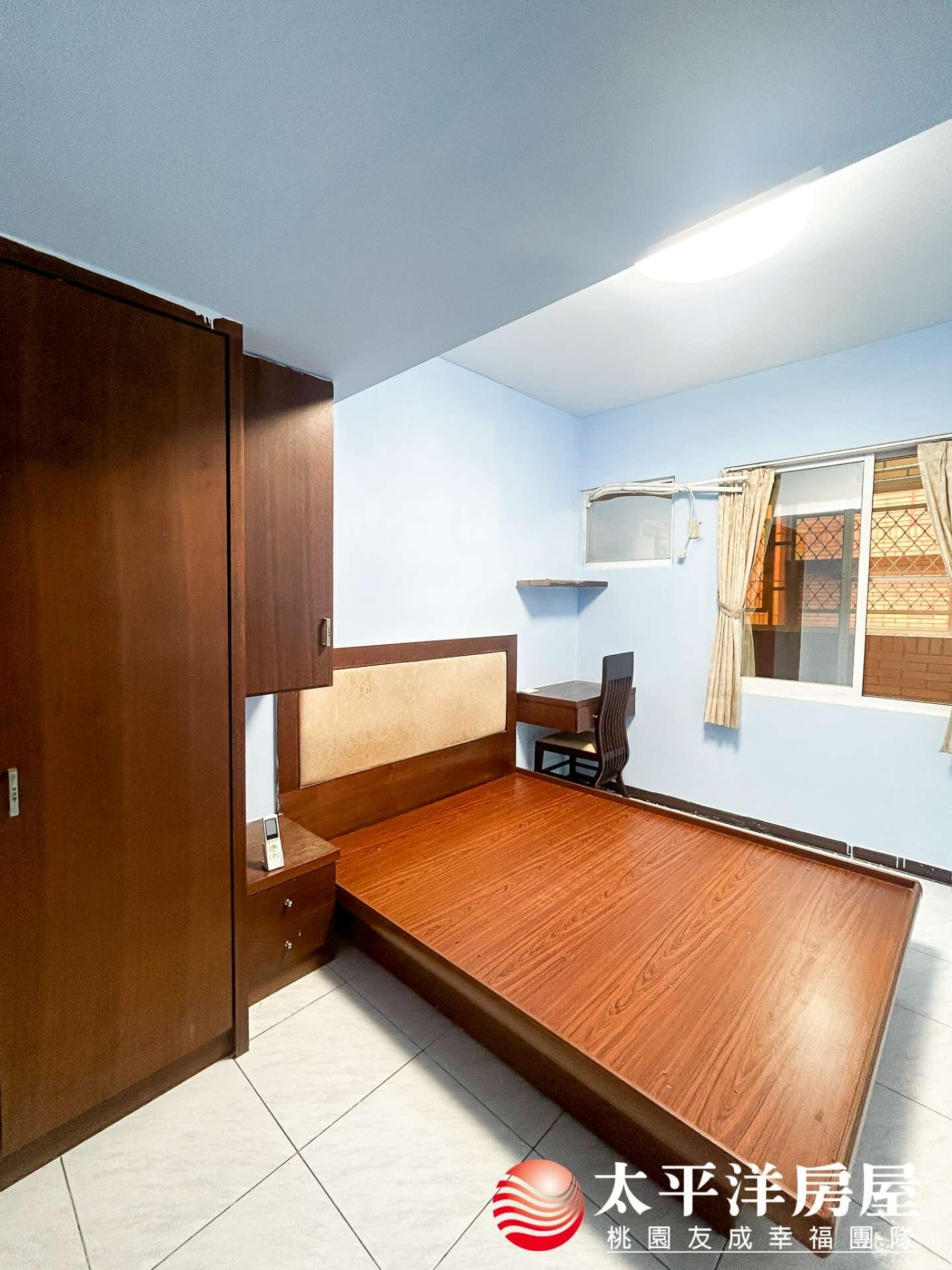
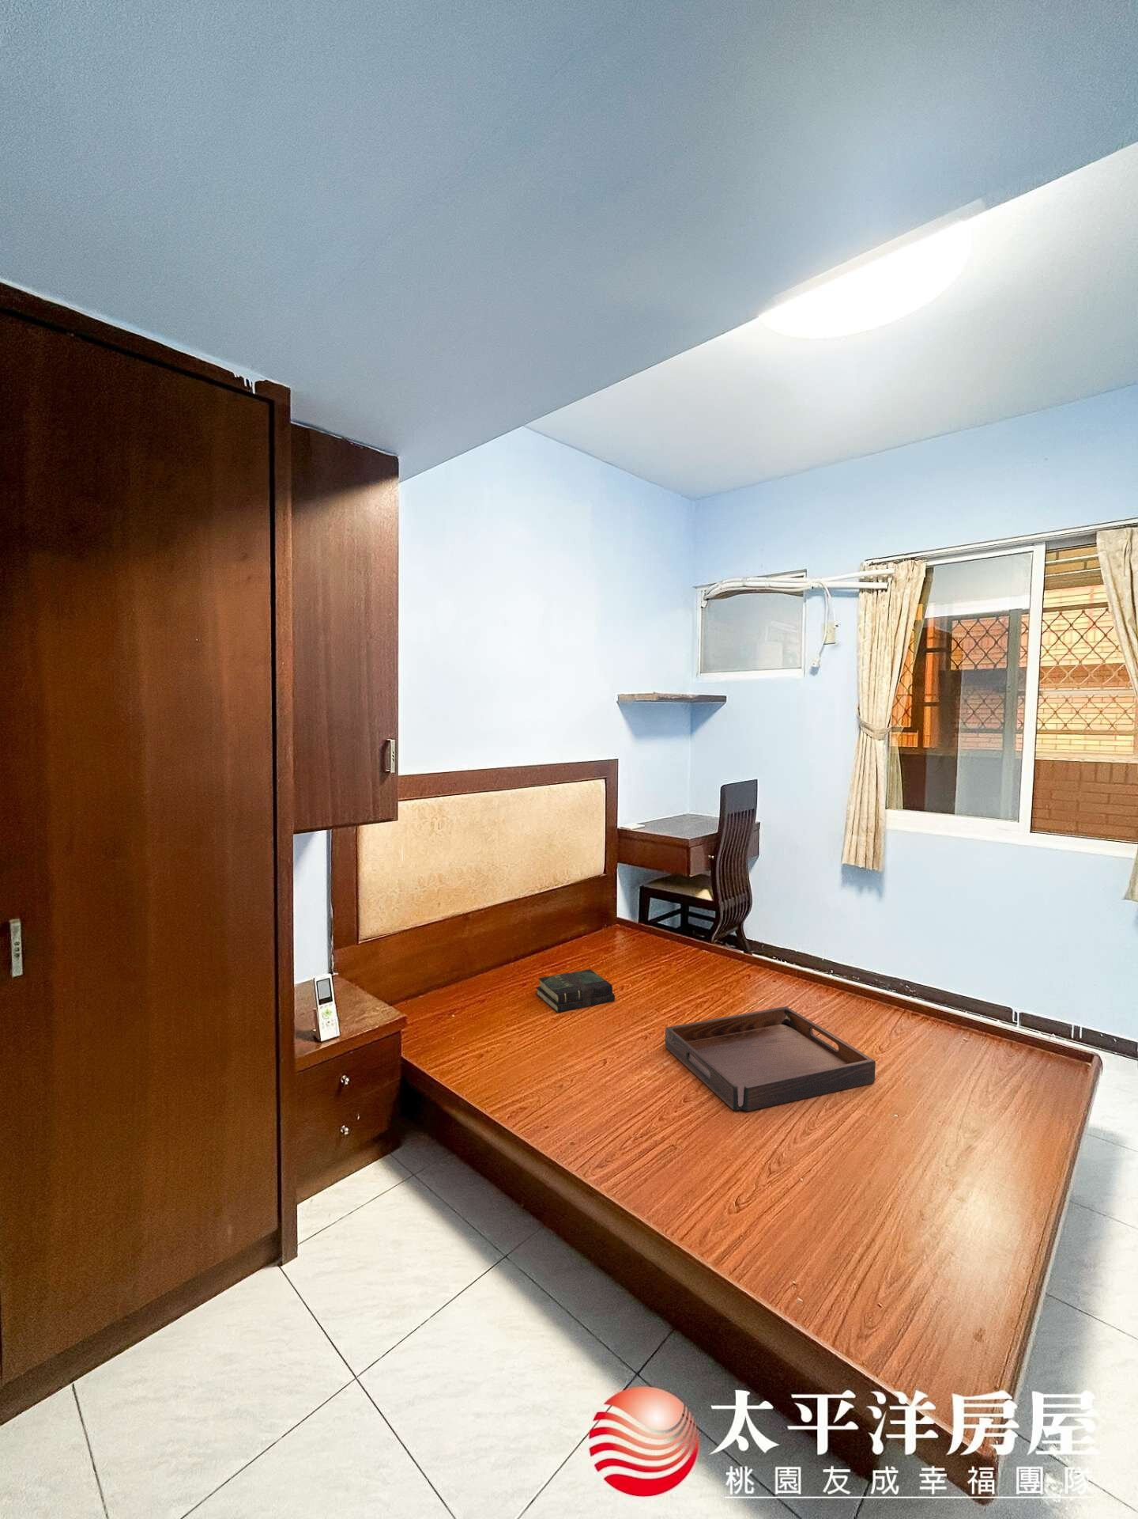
+ serving tray [665,1006,876,1112]
+ book [536,969,616,1013]
